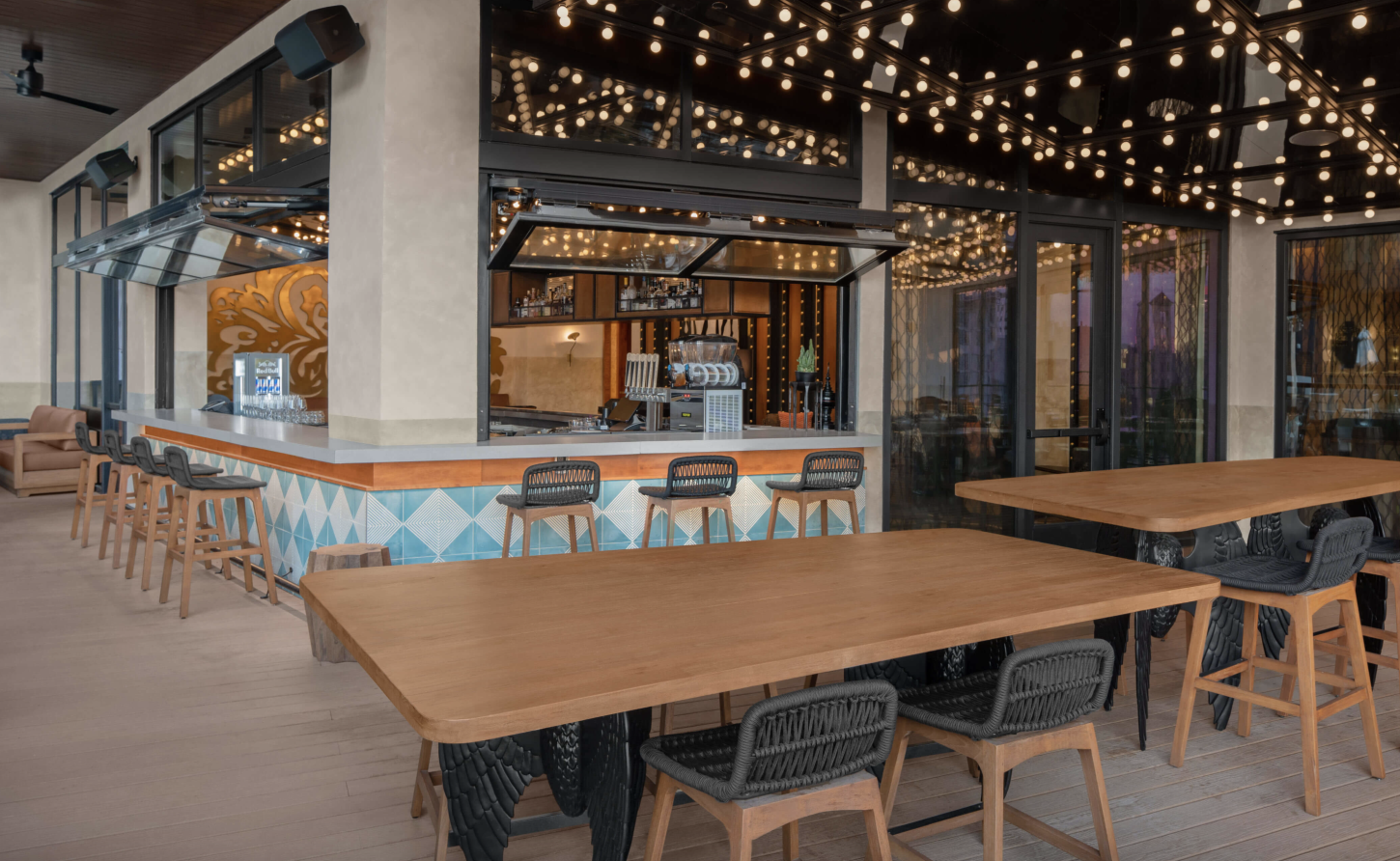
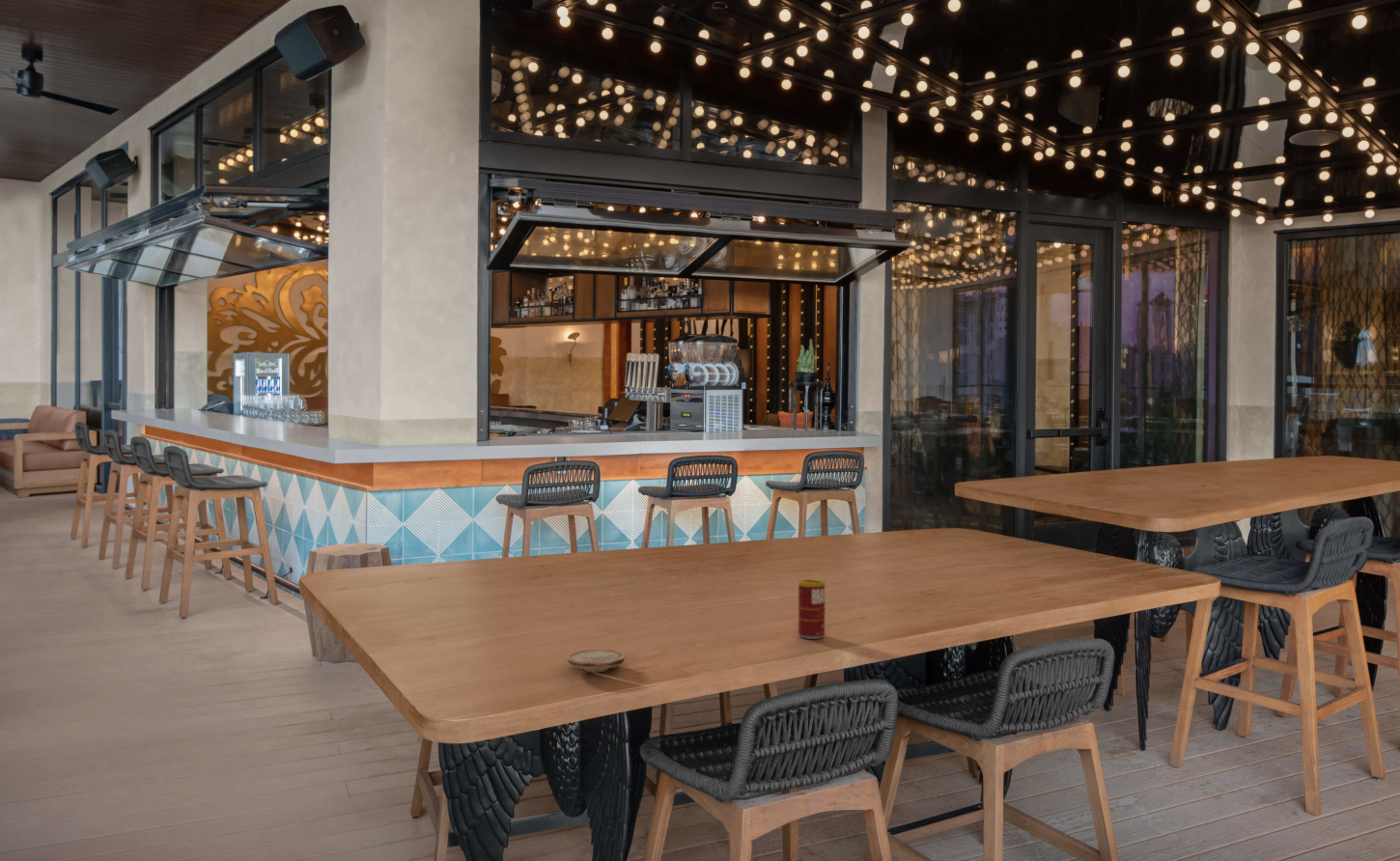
+ beverage can [798,578,826,640]
+ wood slice [566,649,627,673]
